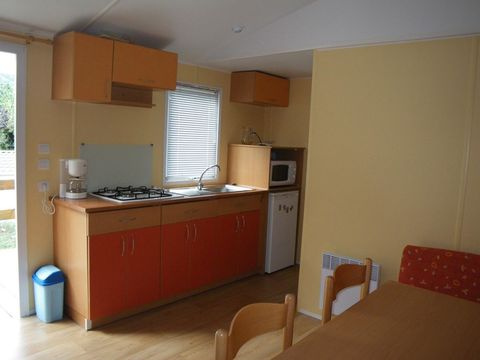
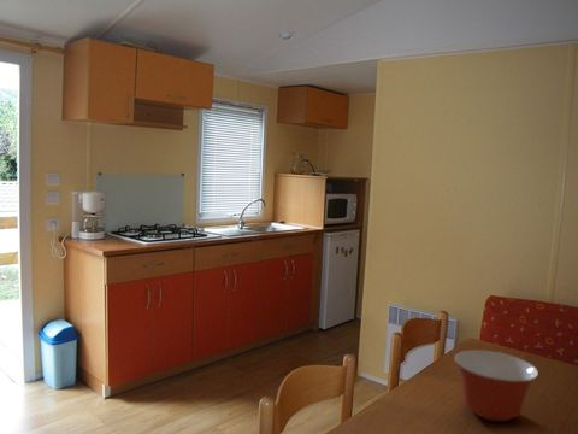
+ mixing bowl [453,350,539,422]
